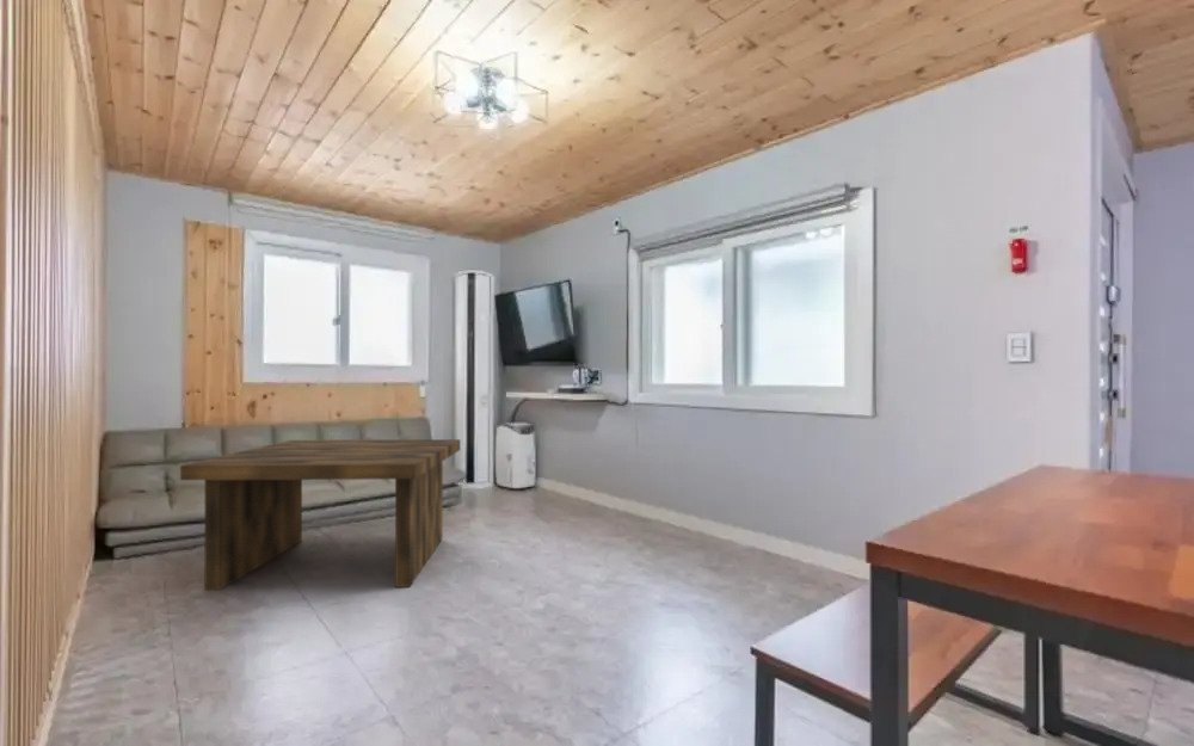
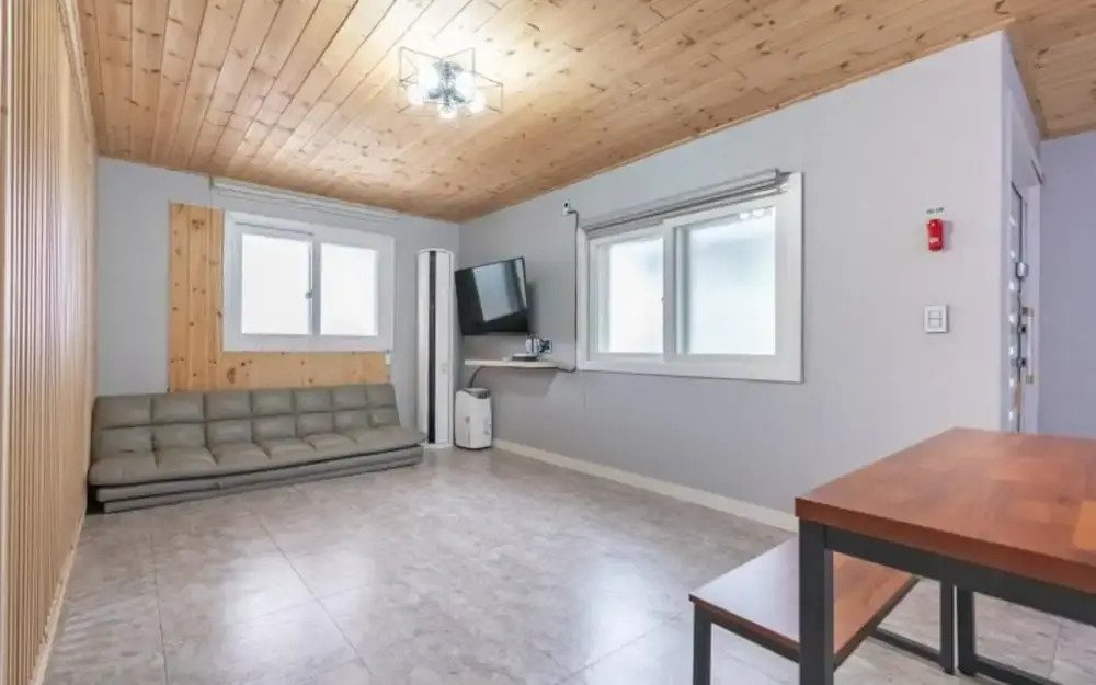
- coffee table [179,438,461,591]
